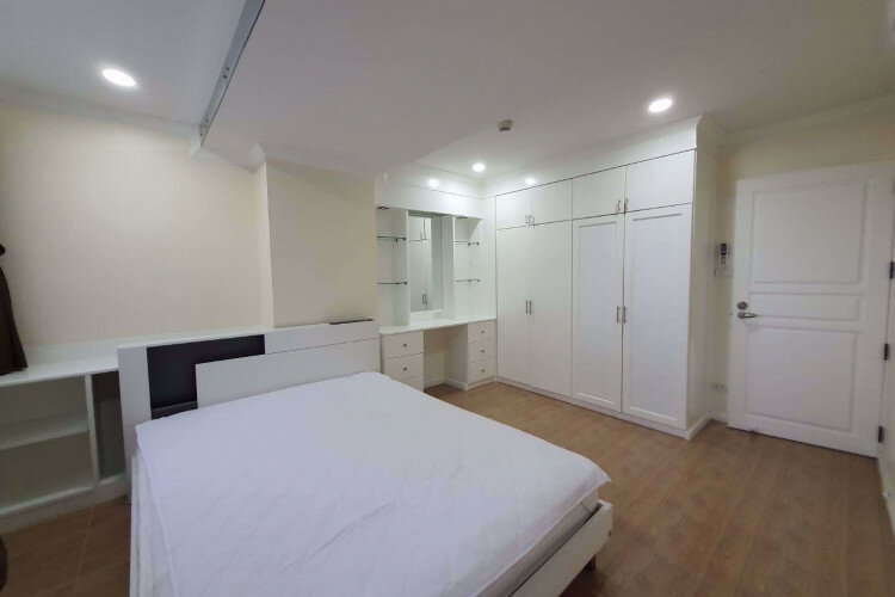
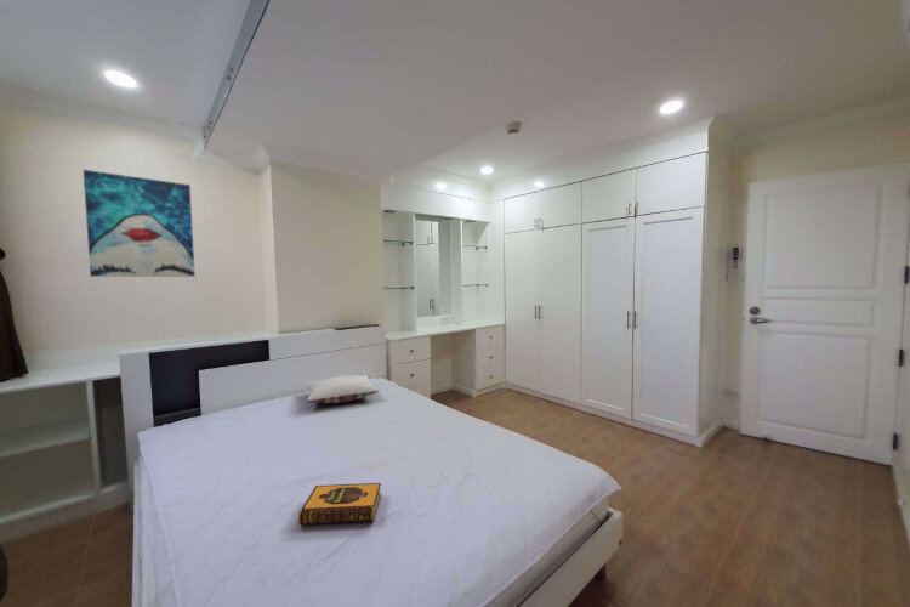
+ pillow [306,374,380,404]
+ wall art [81,169,197,278]
+ hardback book [297,482,382,526]
